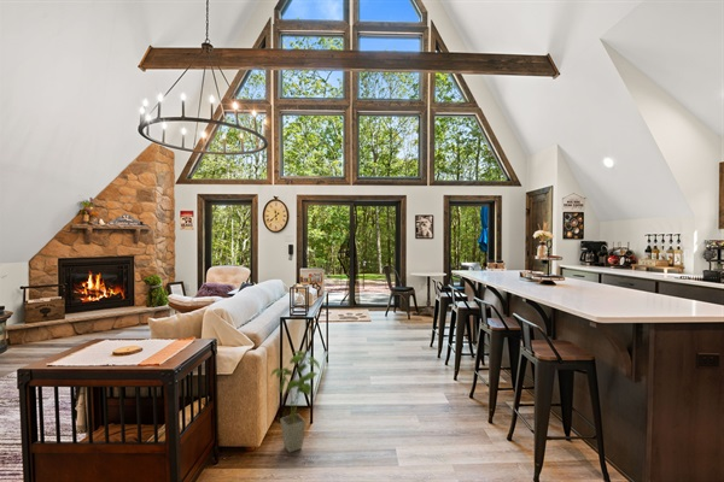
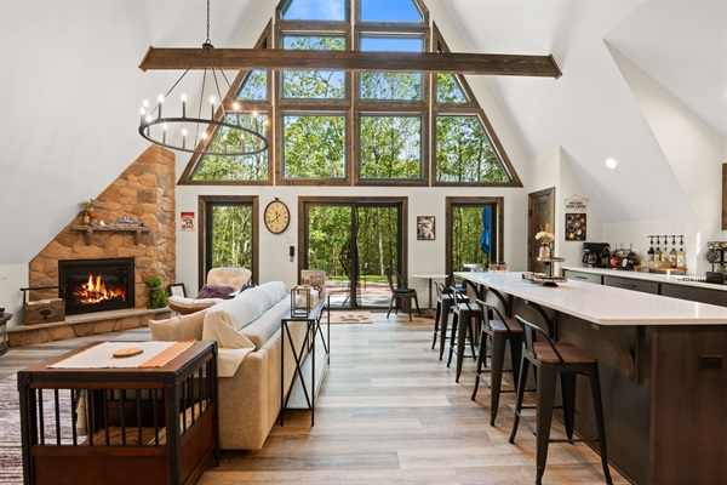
- house plant [269,349,321,453]
